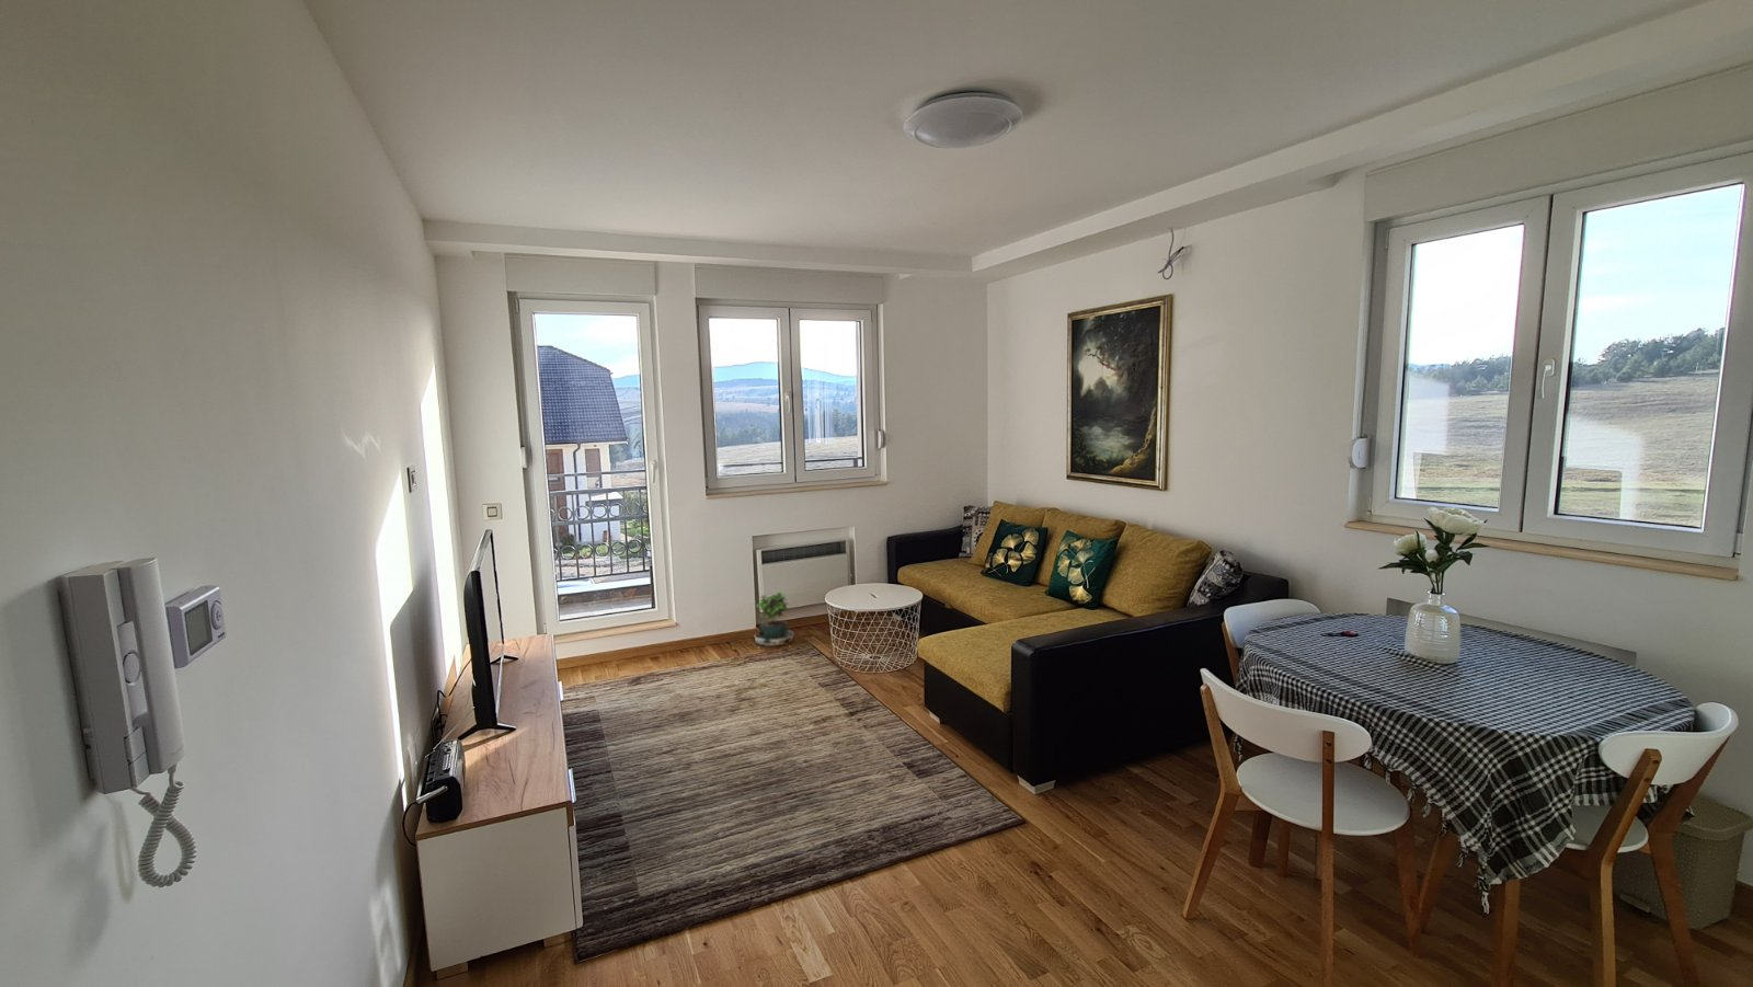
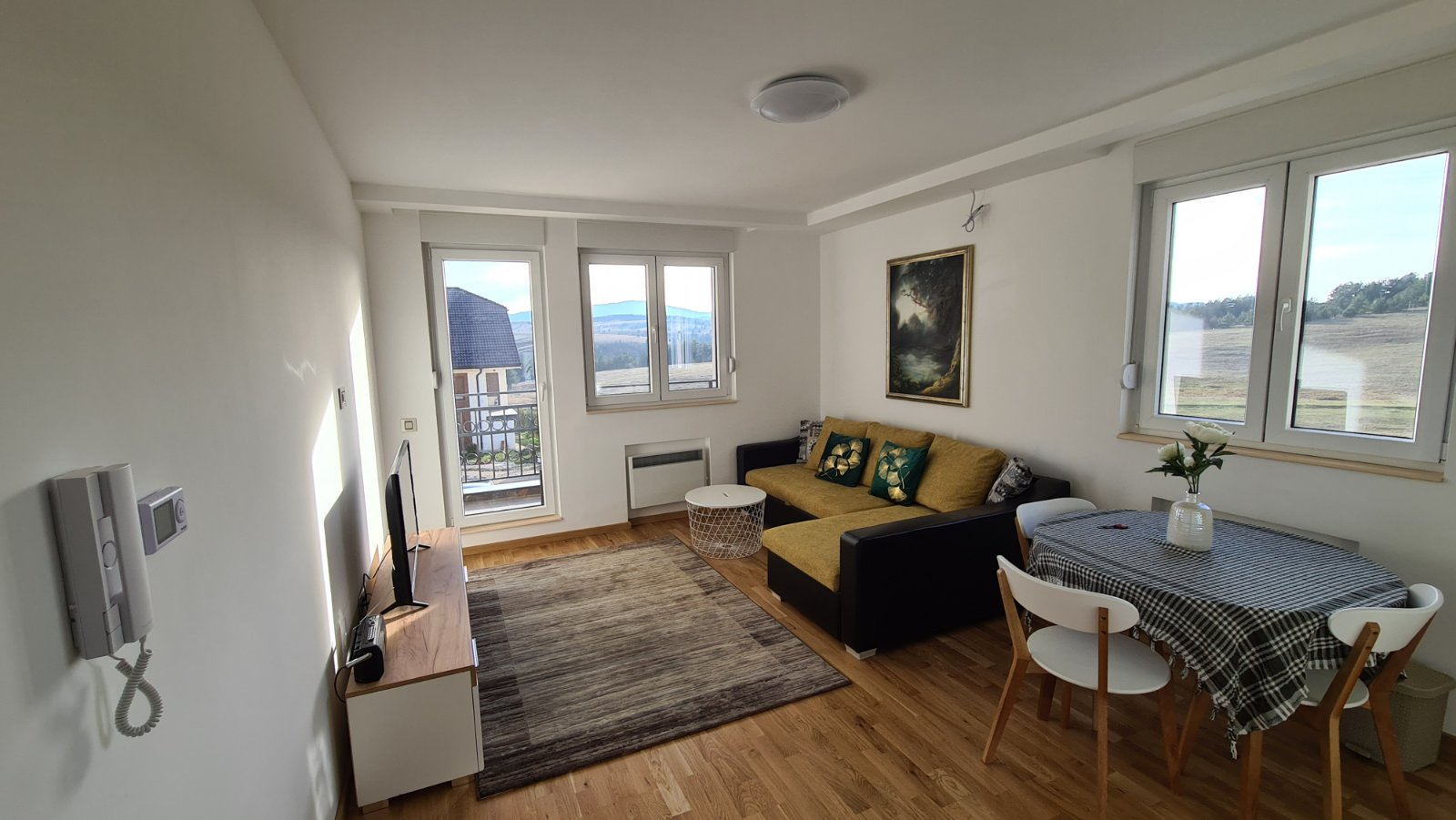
- potted plant [754,590,796,649]
